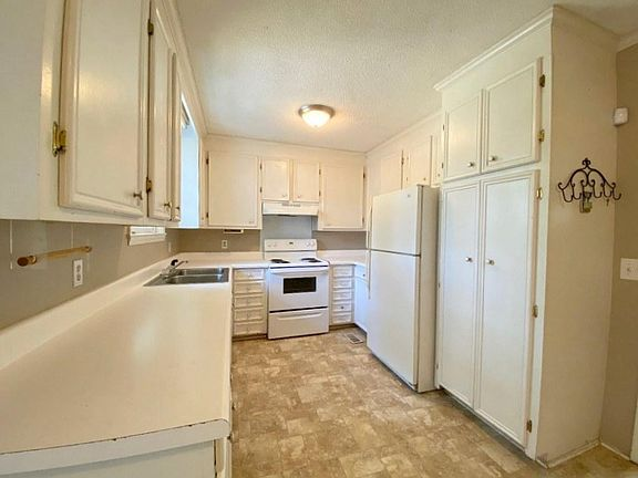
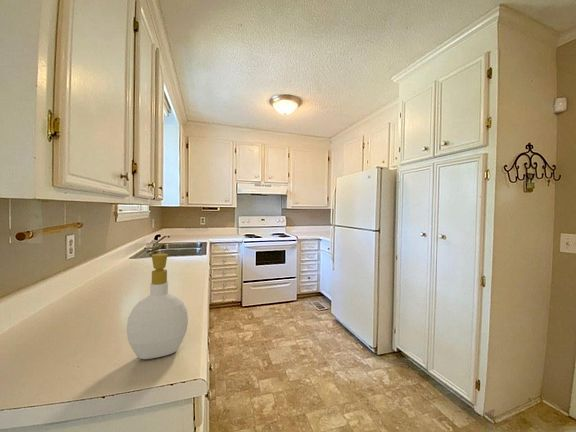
+ soap bottle [125,253,189,360]
